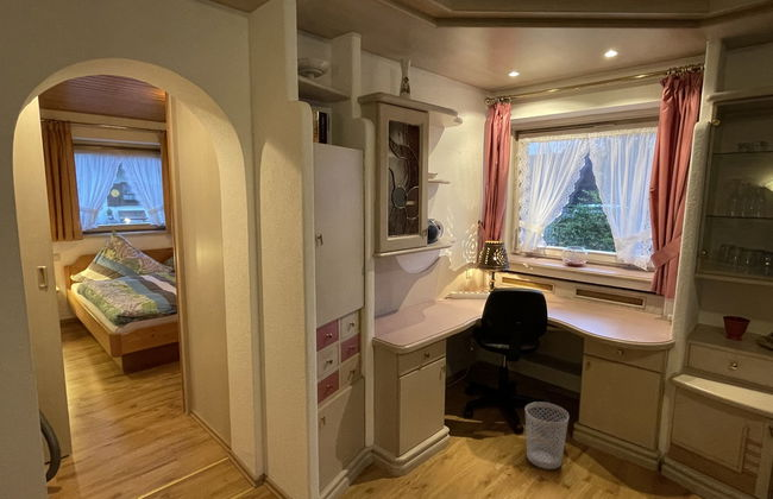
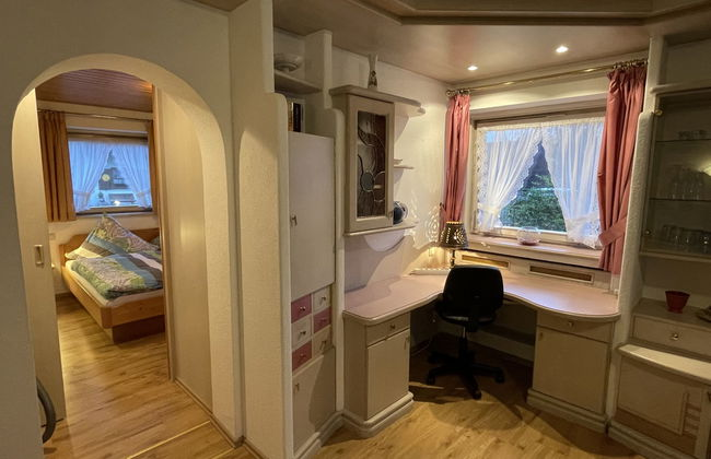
- wastebasket [524,402,570,470]
